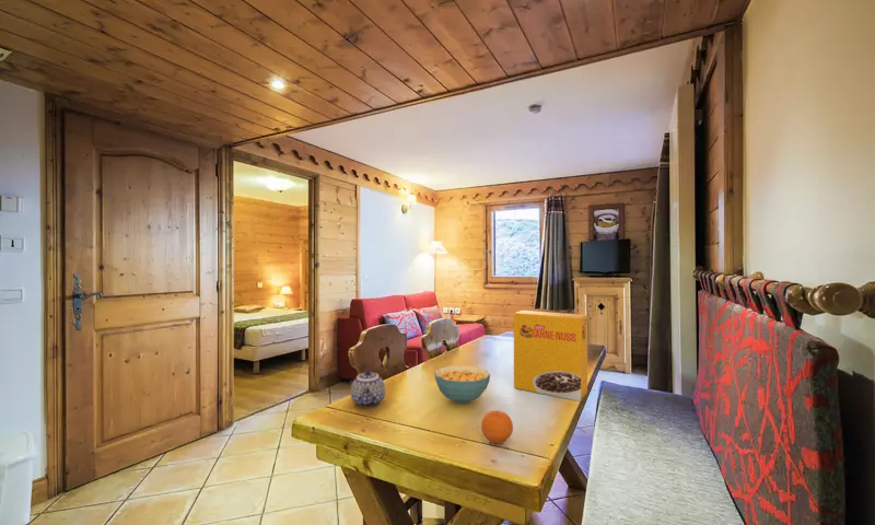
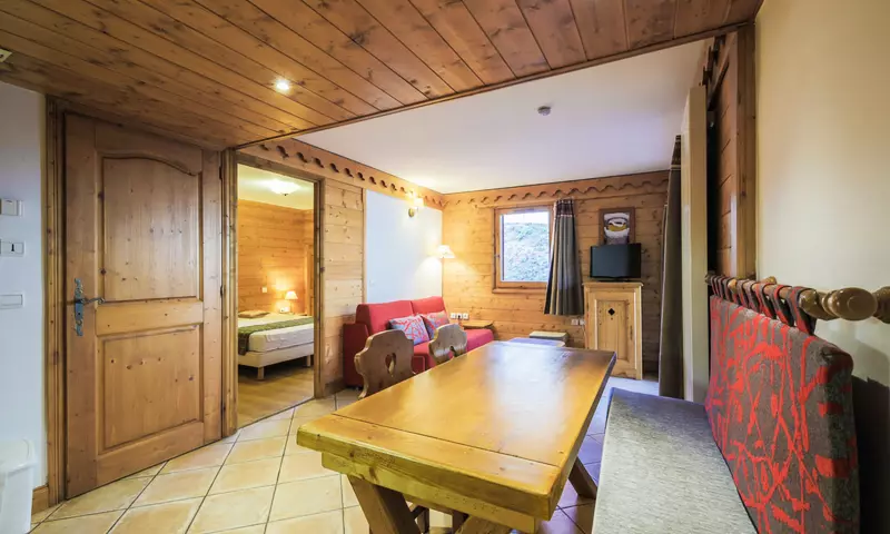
- teapot [350,369,386,408]
- fruit [480,409,514,445]
- cereal box [513,310,588,402]
- cereal bowl [433,364,491,405]
